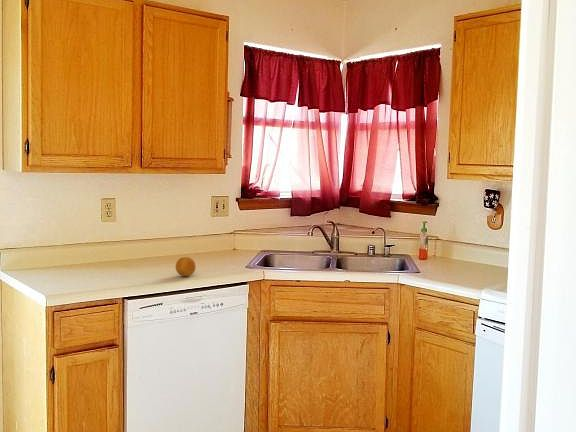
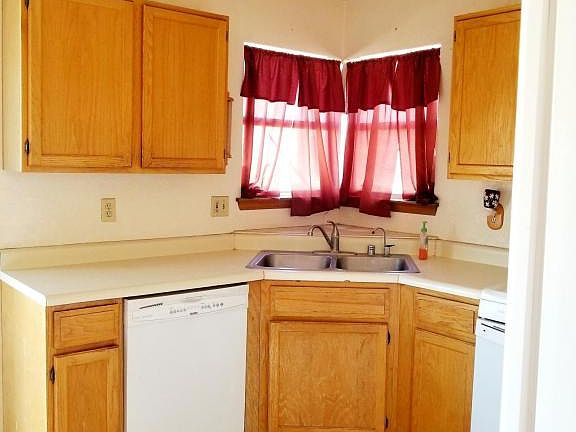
- fruit [175,256,197,277]
